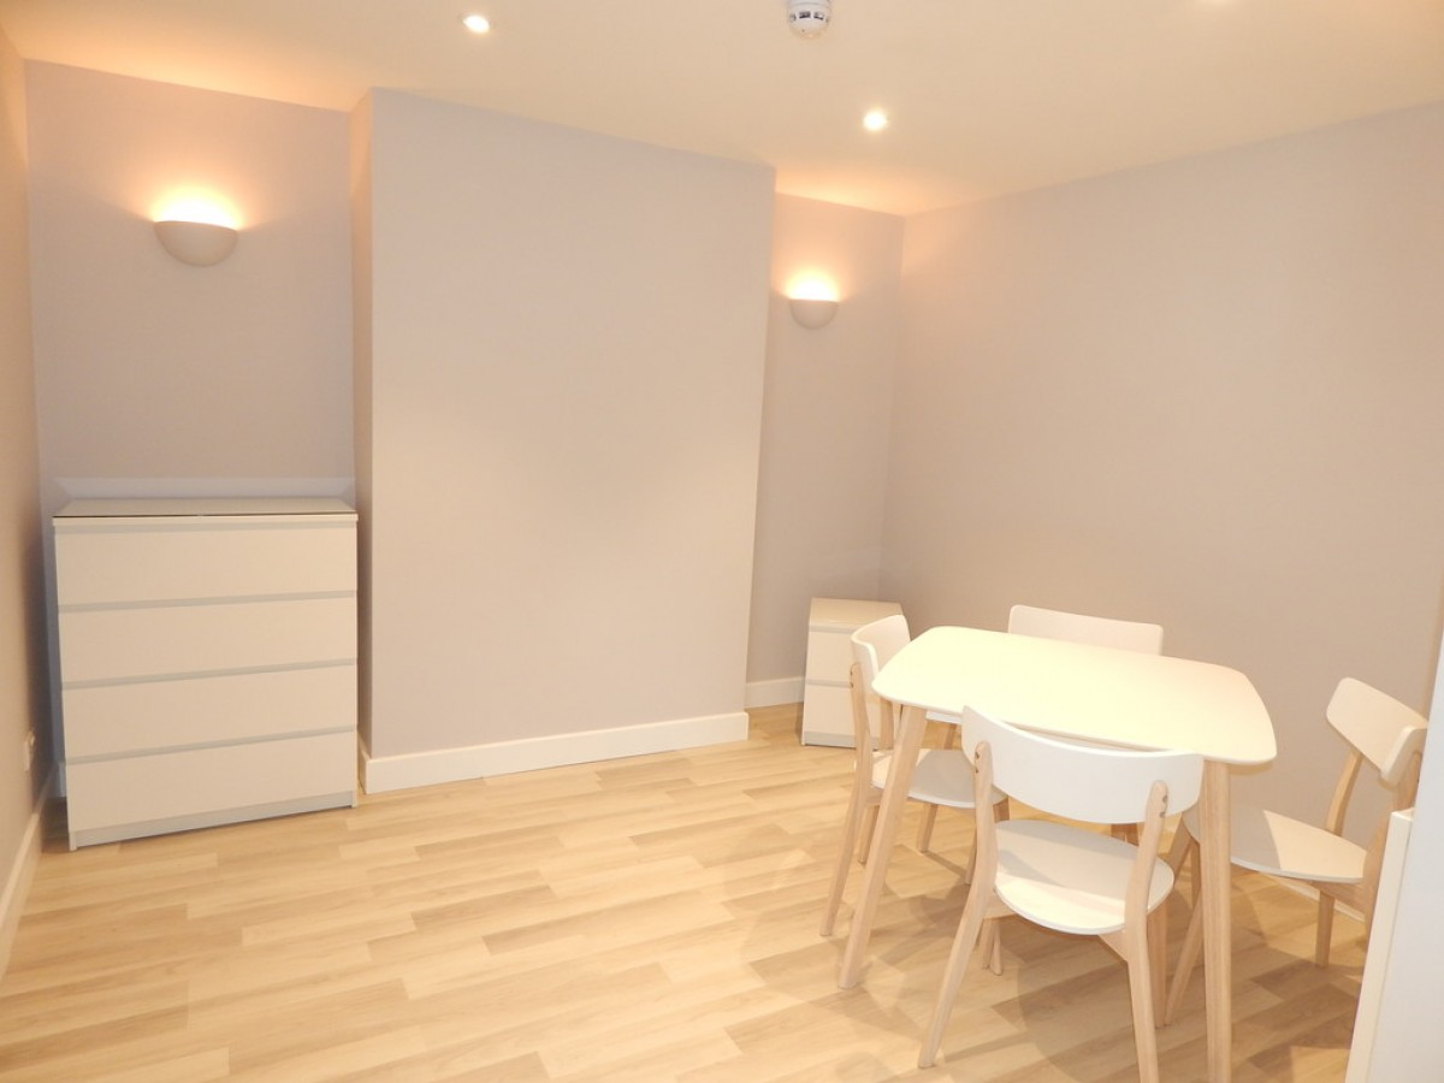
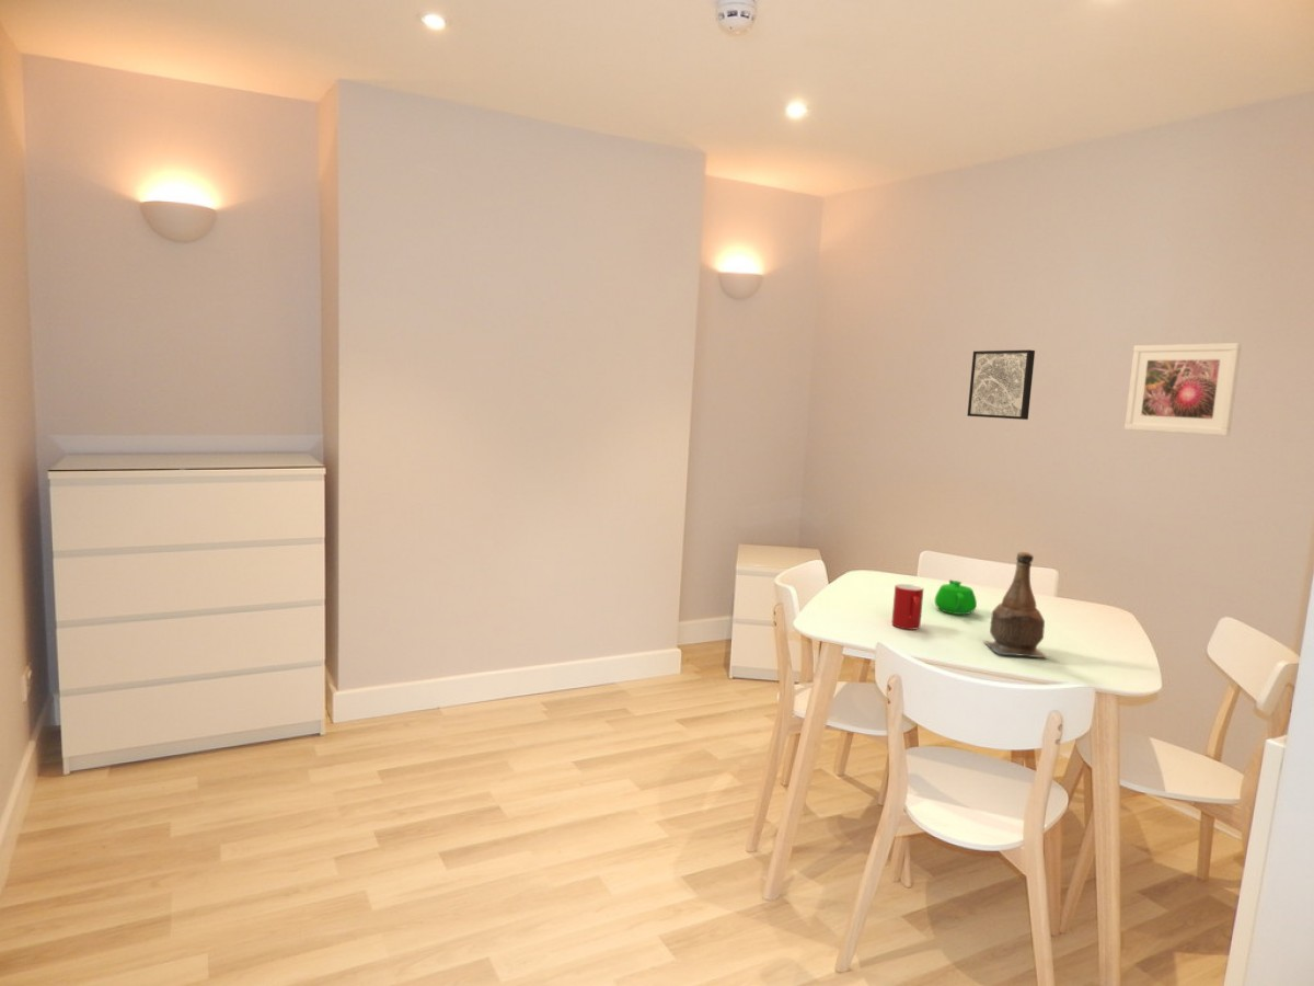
+ cup [891,583,924,631]
+ wall art [967,348,1036,421]
+ teapot [934,580,978,616]
+ bottle [982,551,1049,658]
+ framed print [1123,342,1243,437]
